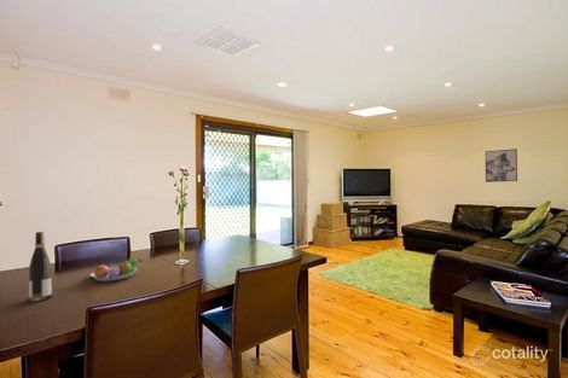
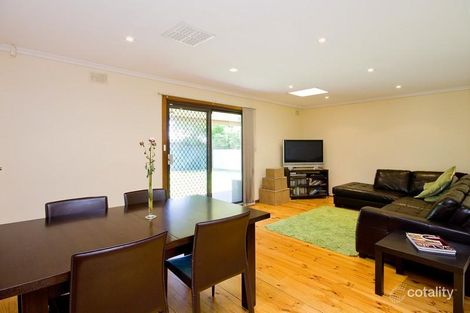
- wall art [485,147,518,184]
- fruit bowl [89,258,143,283]
- wine bottle [28,231,53,303]
